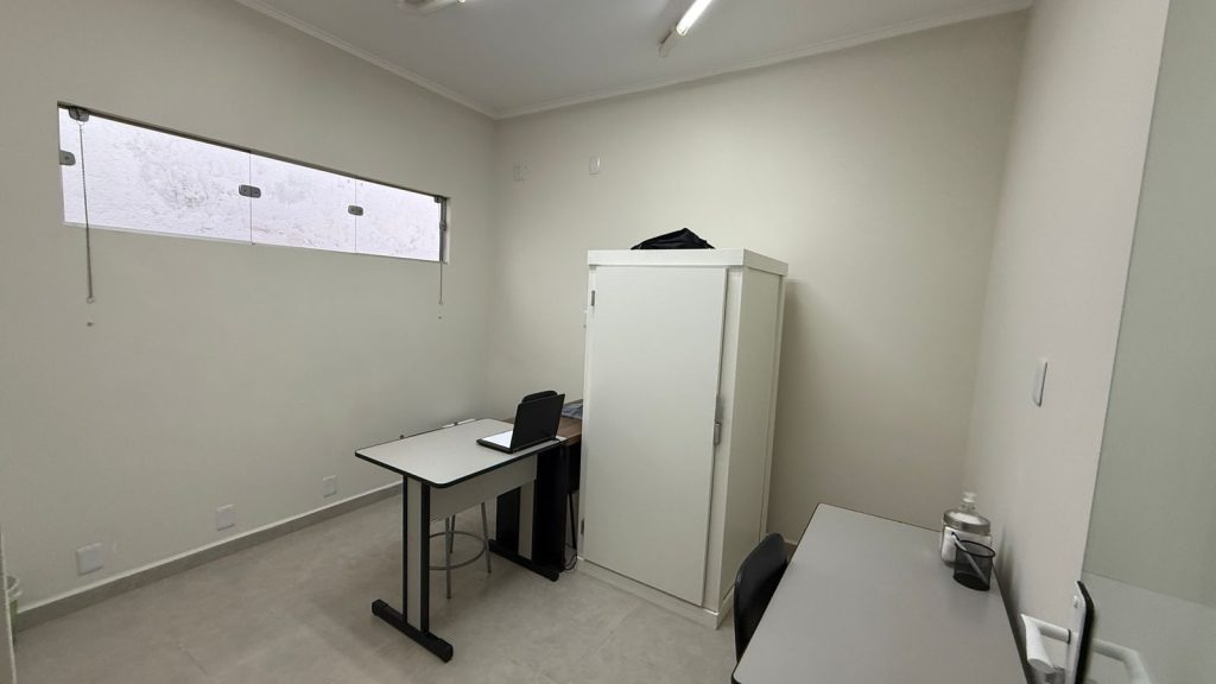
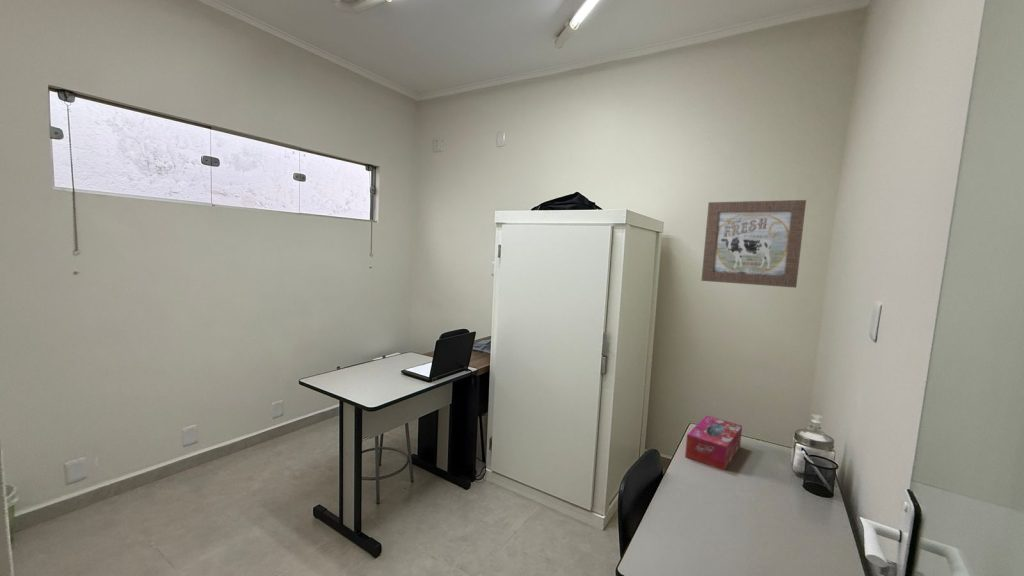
+ wall art [700,199,807,289]
+ tissue box [684,415,743,471]
